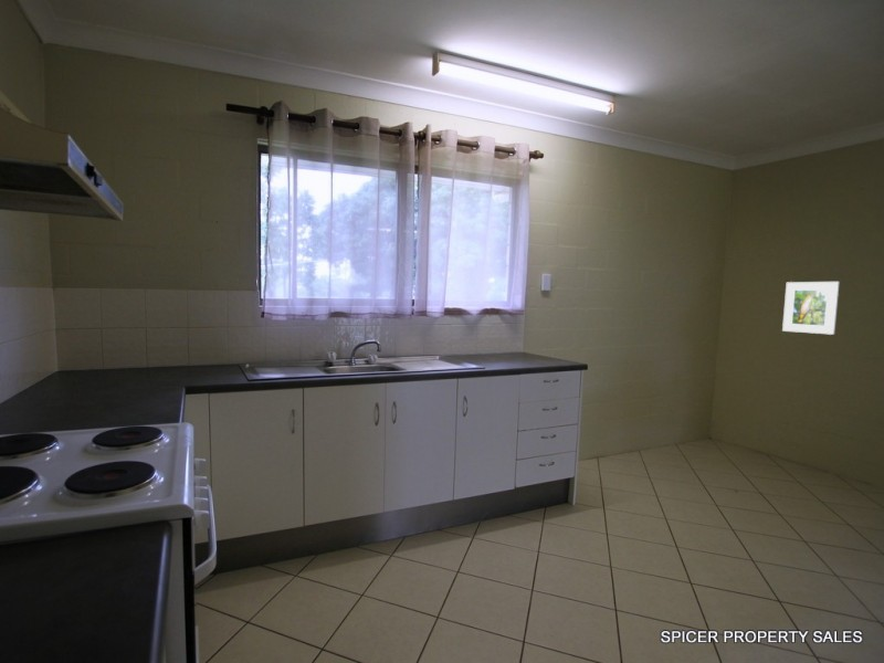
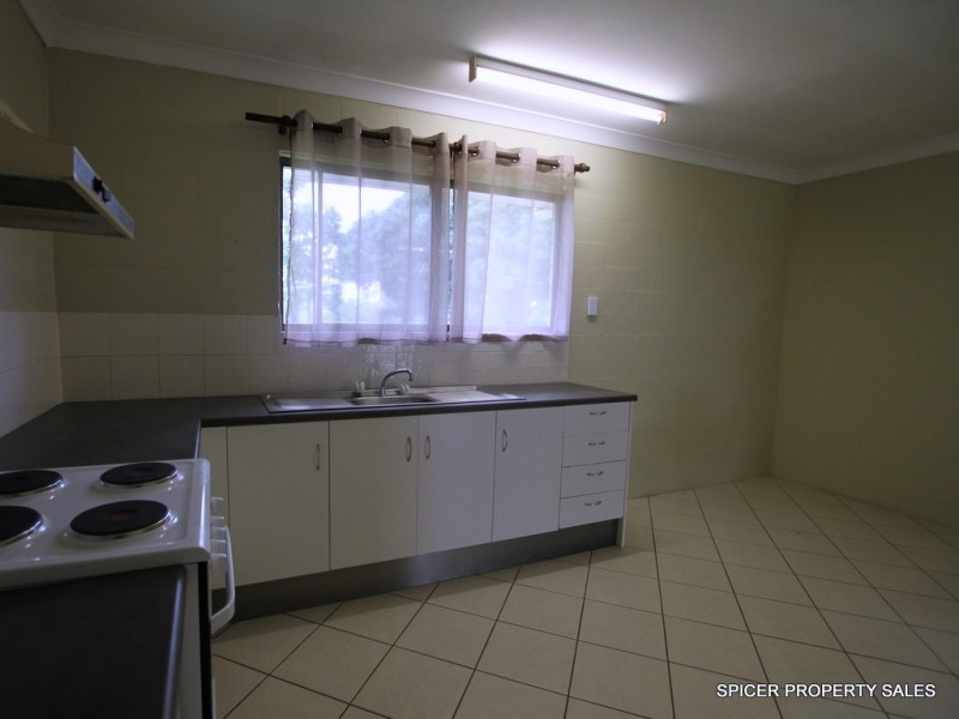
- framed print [781,281,841,336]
